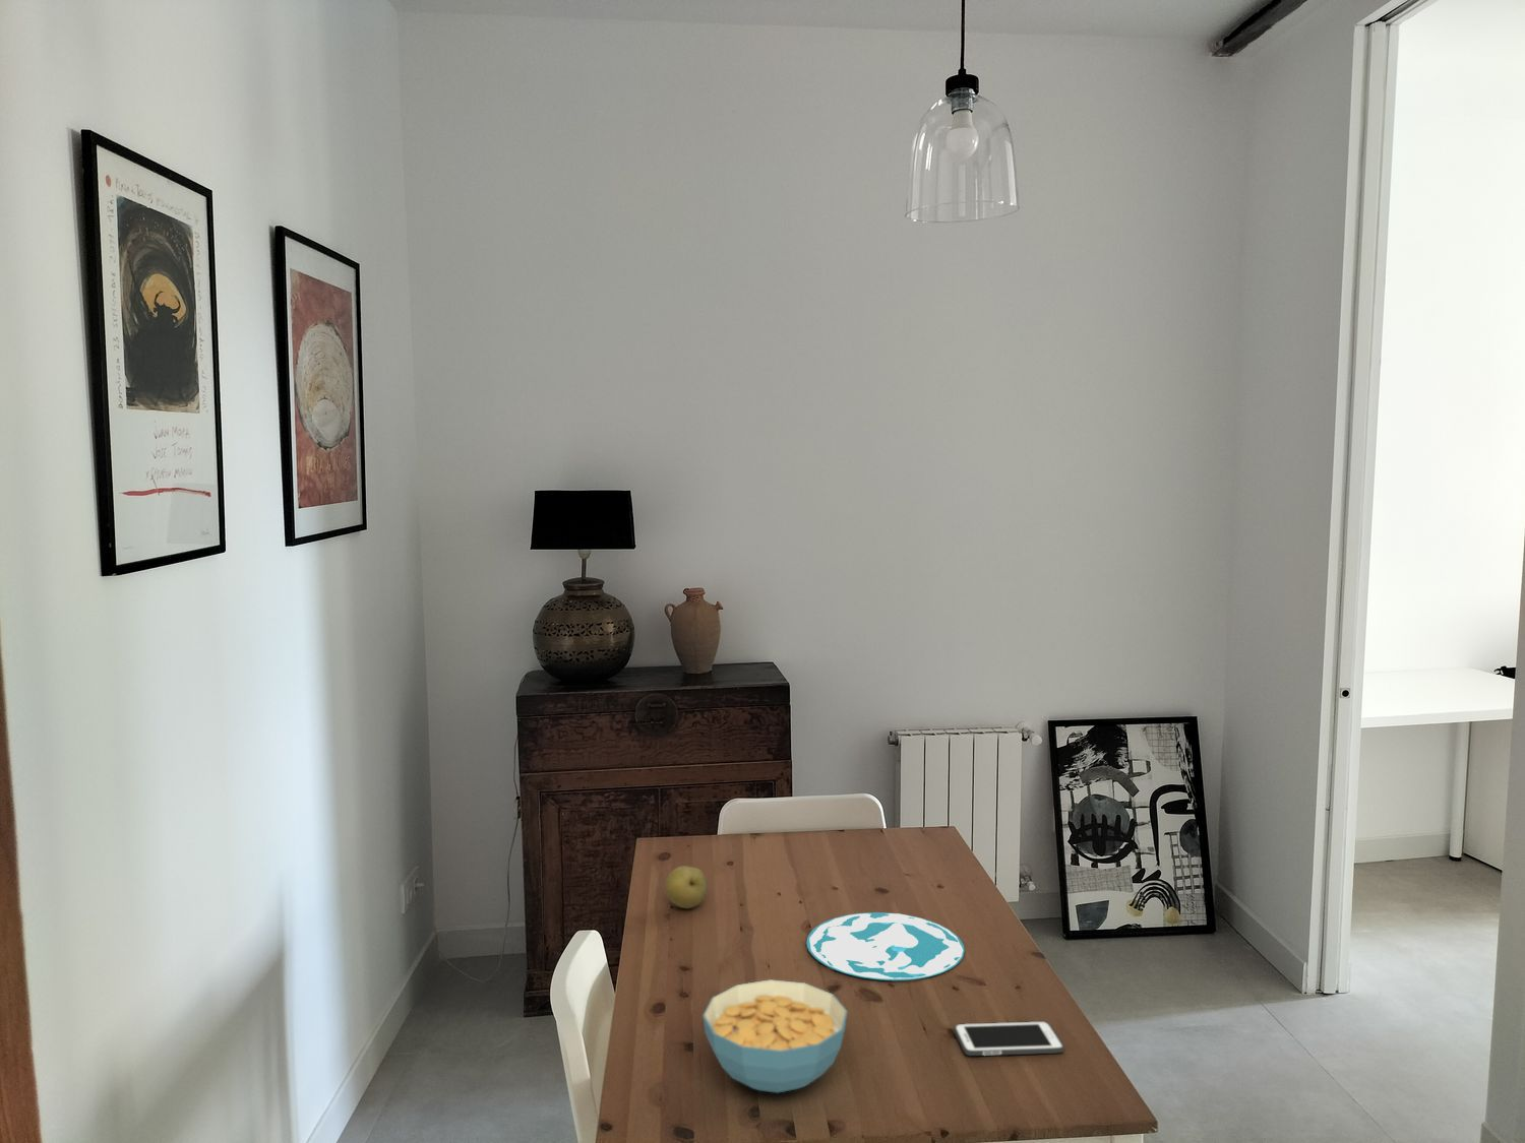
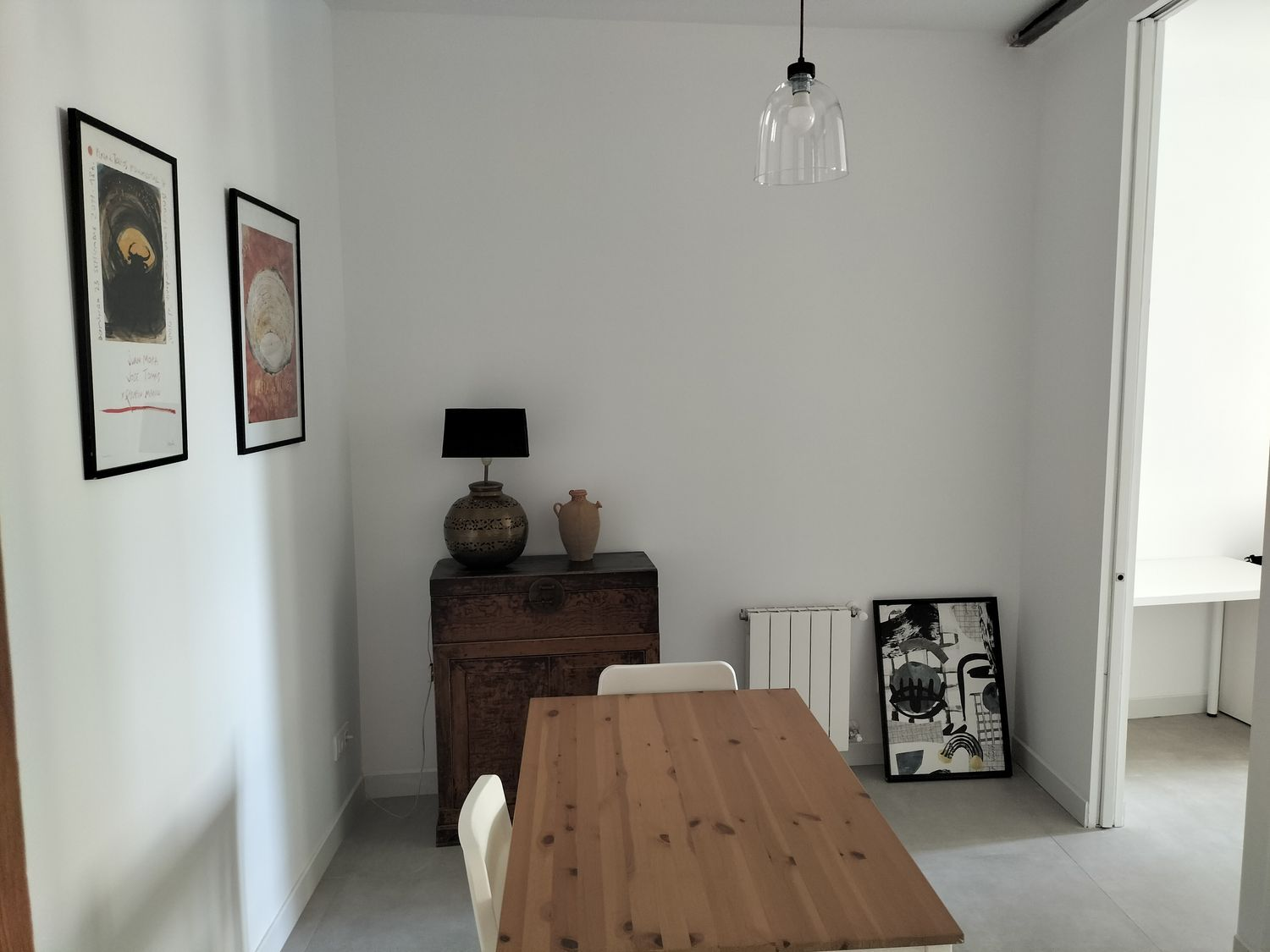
- cereal bowl [701,979,849,1094]
- plate [806,911,965,981]
- cell phone [952,1021,1065,1057]
- fruit [664,864,708,909]
